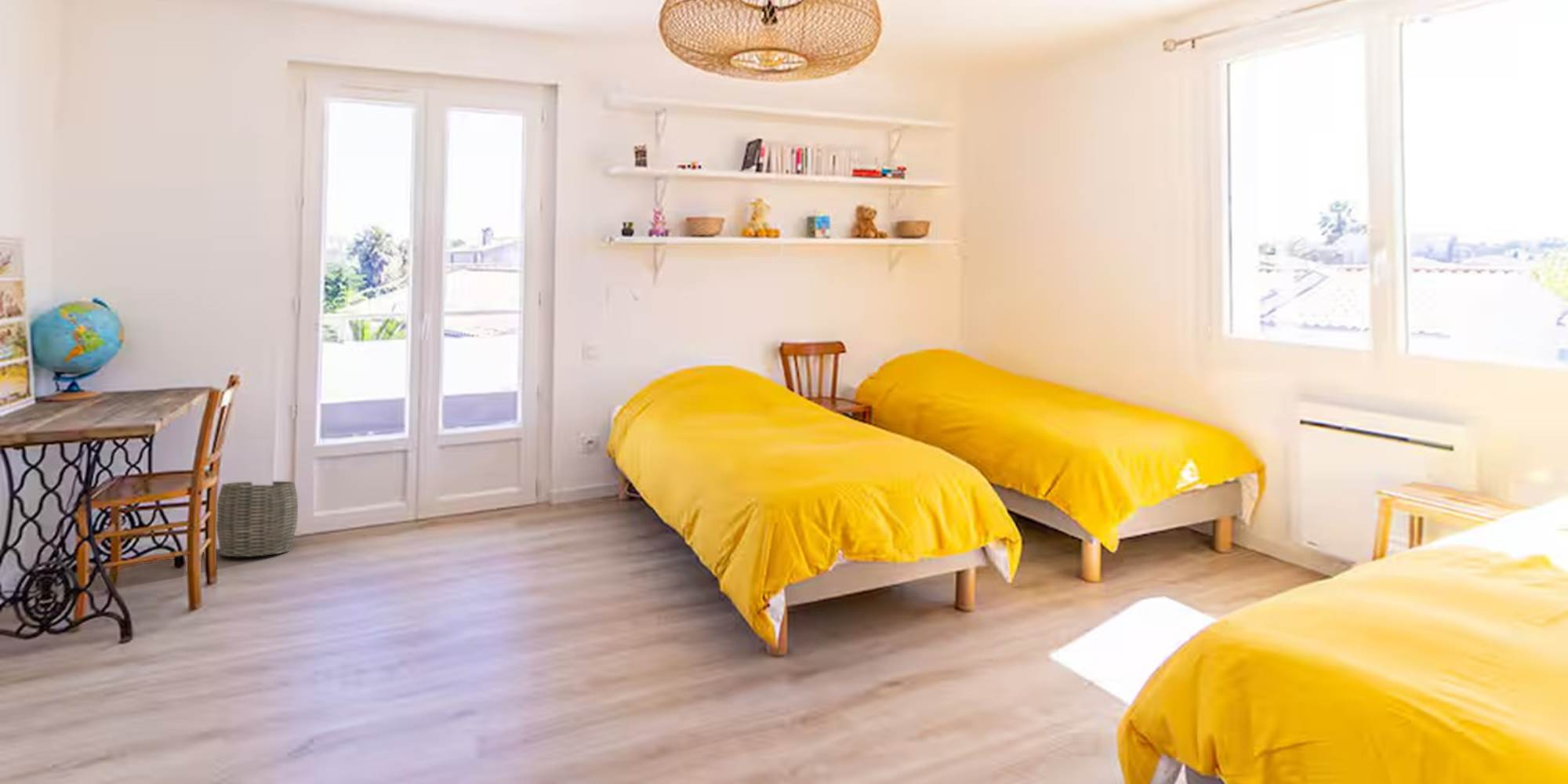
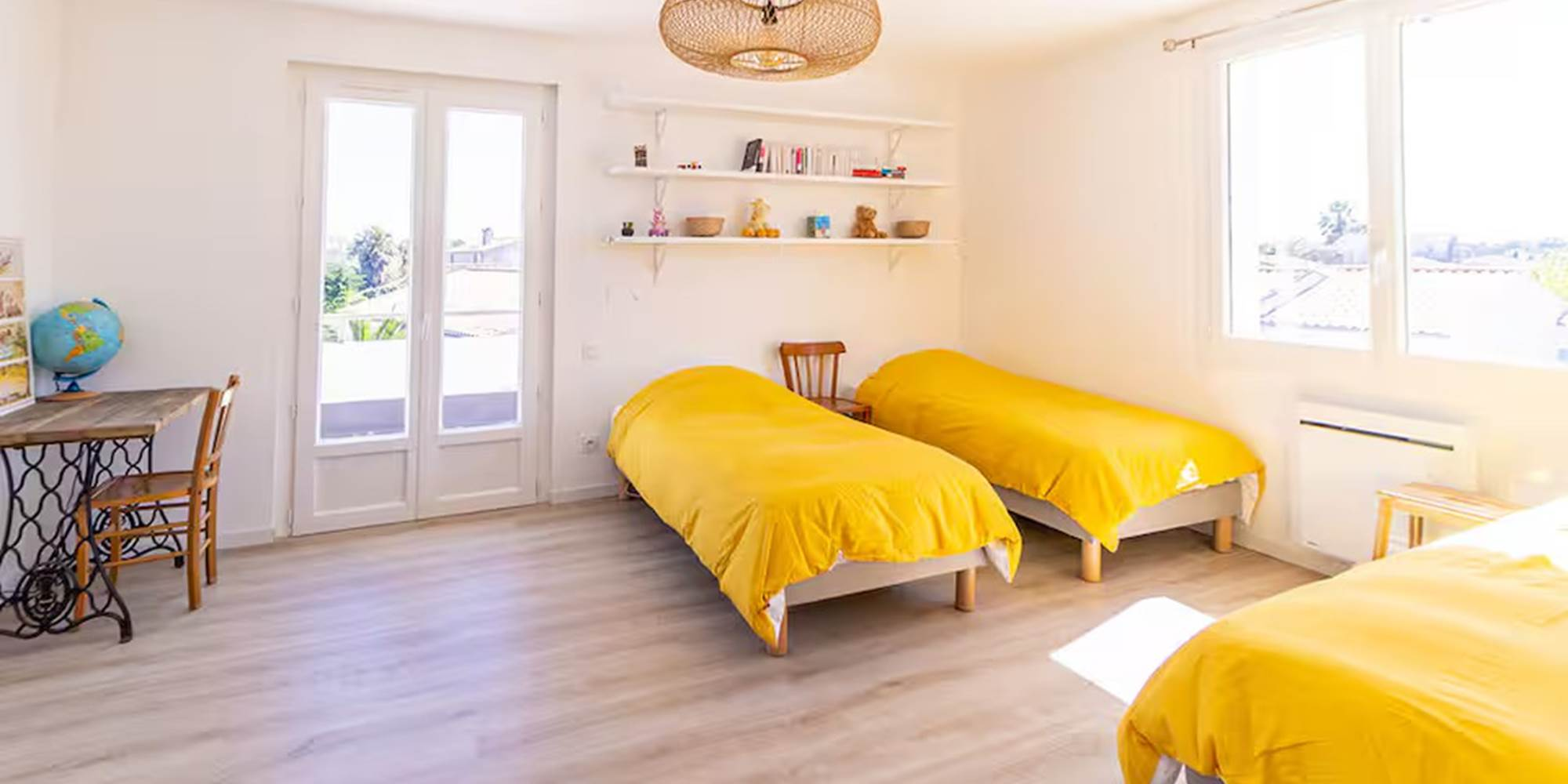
- woven basket [216,481,299,557]
